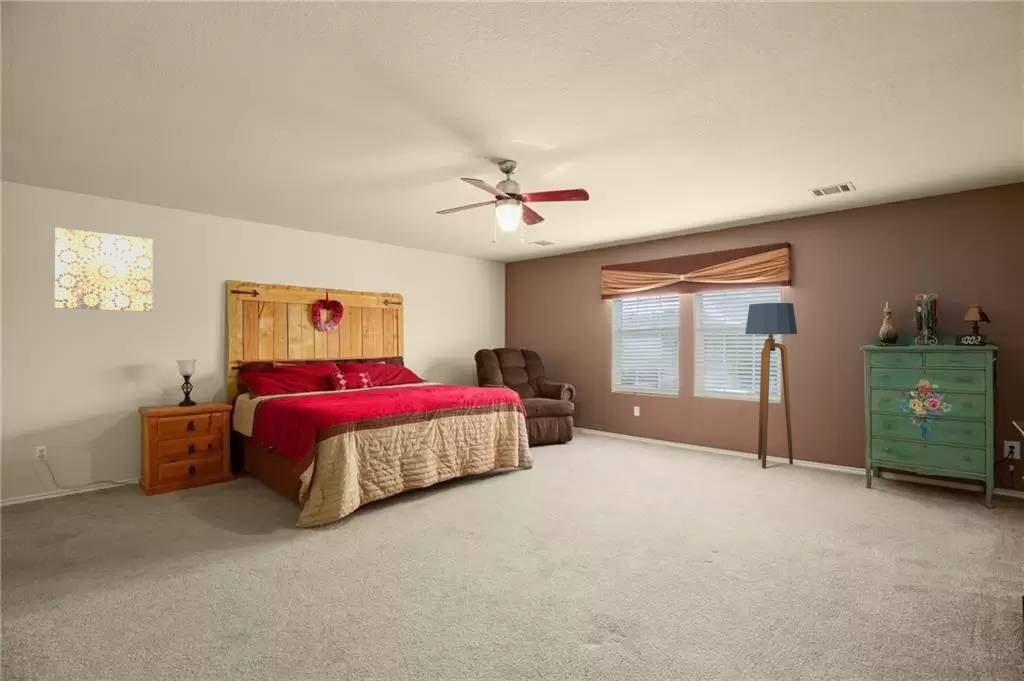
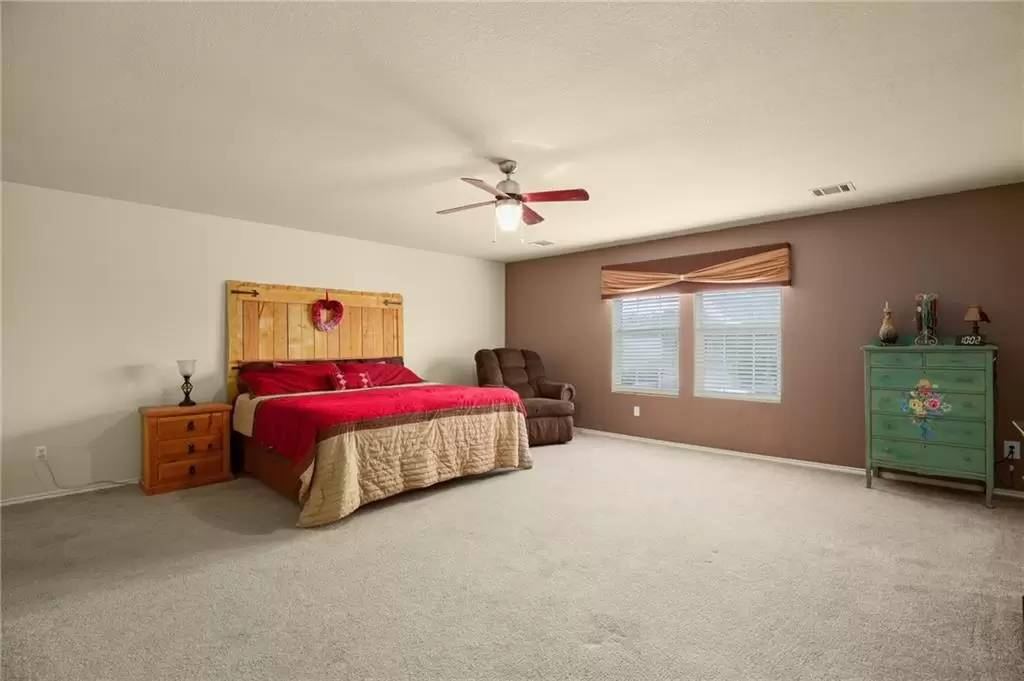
- floor lamp [744,302,798,469]
- wall art [54,226,154,312]
